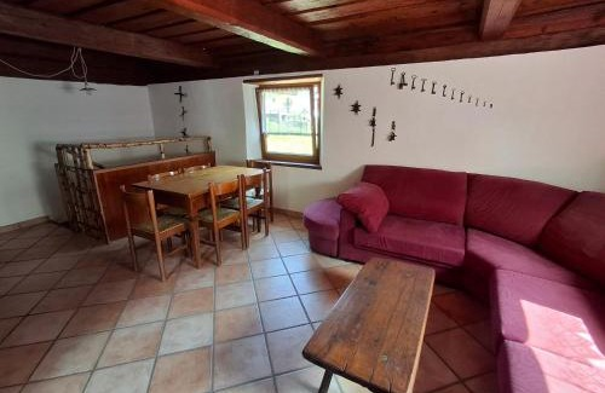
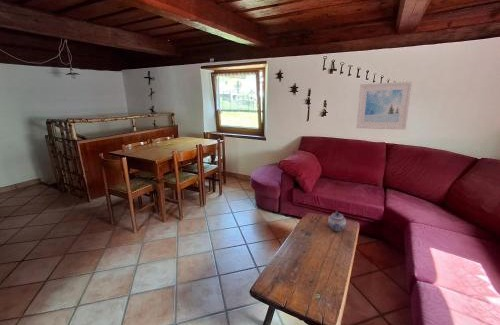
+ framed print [355,81,414,131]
+ teapot [327,210,347,232]
